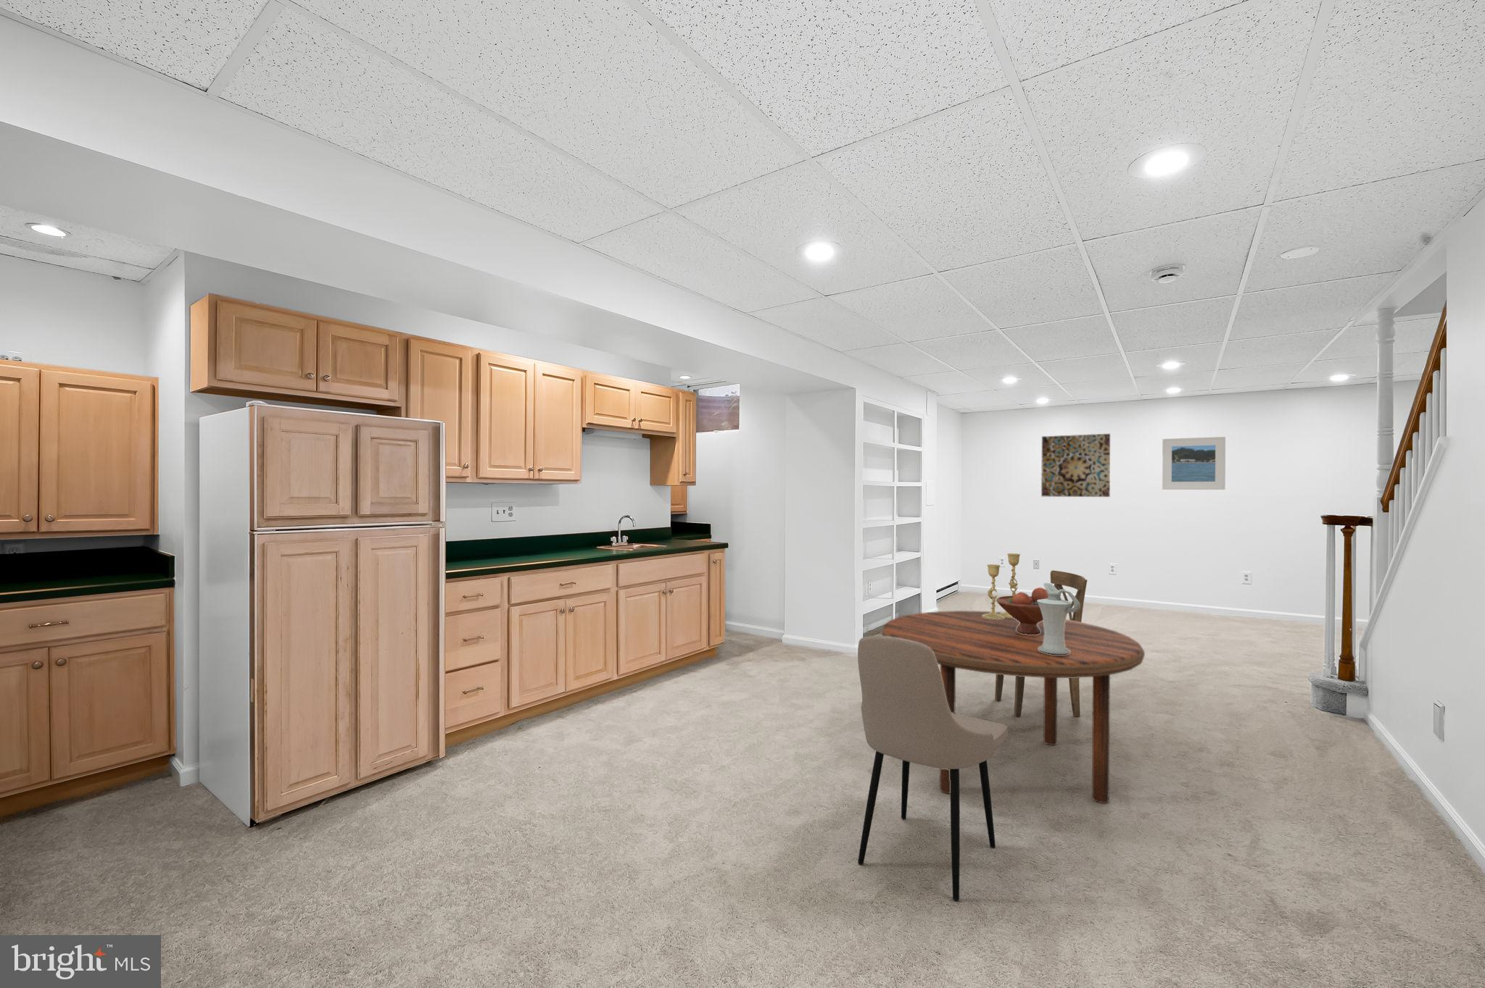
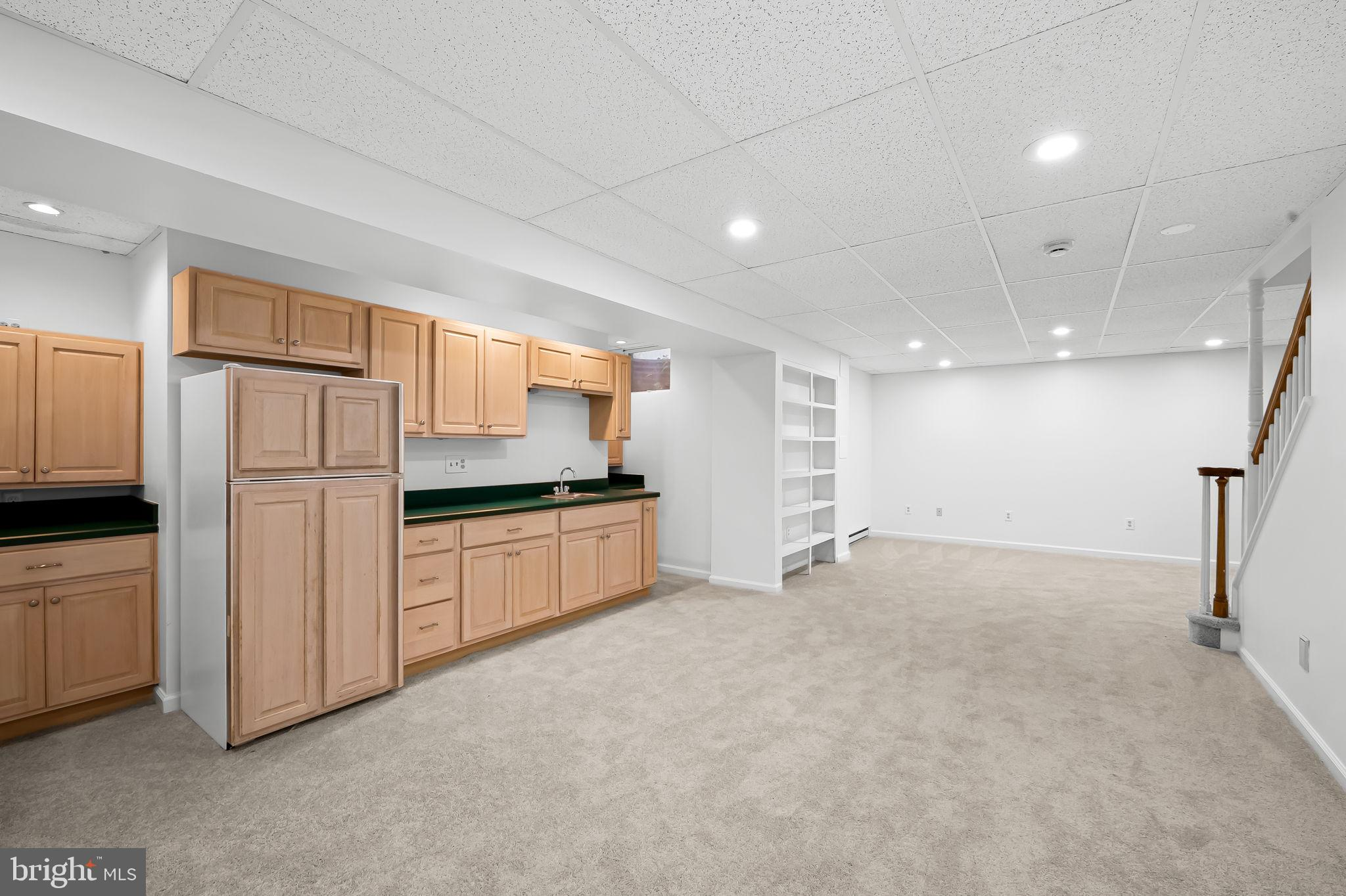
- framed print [1162,436,1226,491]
- candlestick [983,552,1021,620]
- pitcher [1037,582,1080,655]
- wall art [1040,433,1111,497]
- dining chair [994,569,1088,717]
- dining chair [857,635,1008,902]
- fruit bowl [995,587,1048,634]
- dining table [882,610,1145,804]
